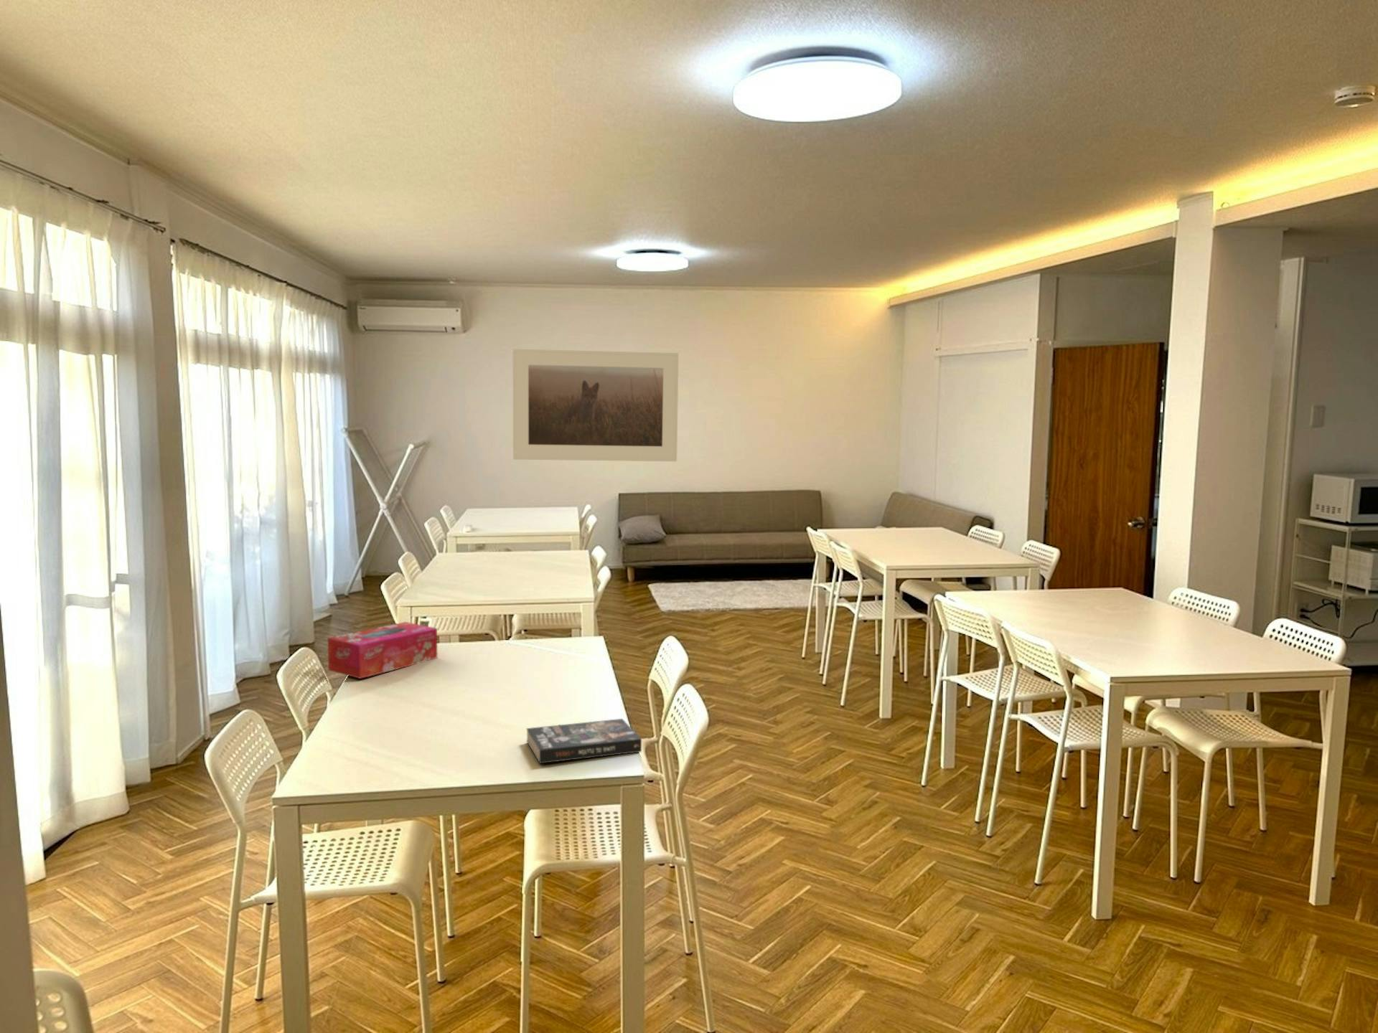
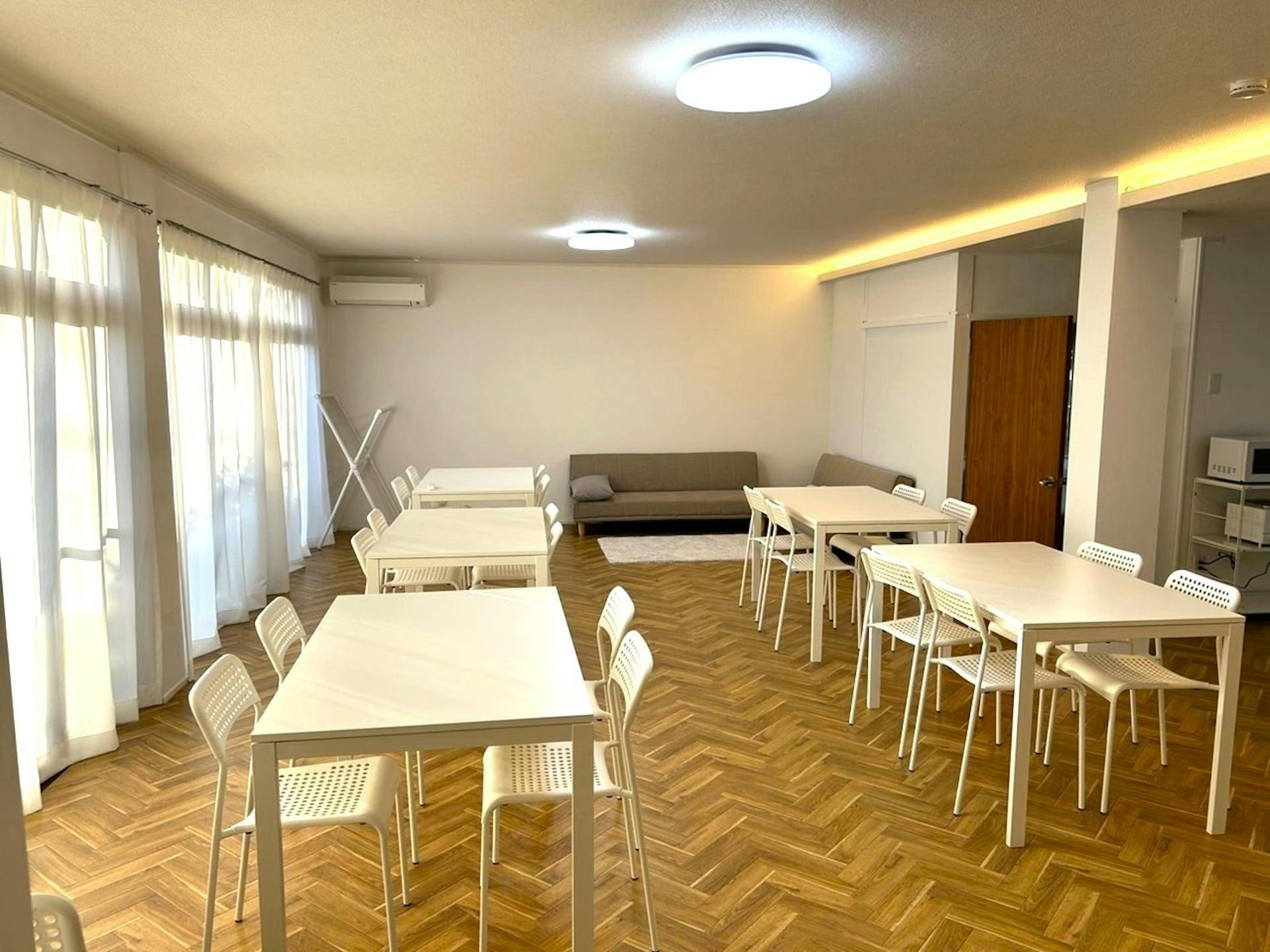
- book [525,718,642,764]
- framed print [512,348,679,462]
- tissue box [327,622,437,679]
